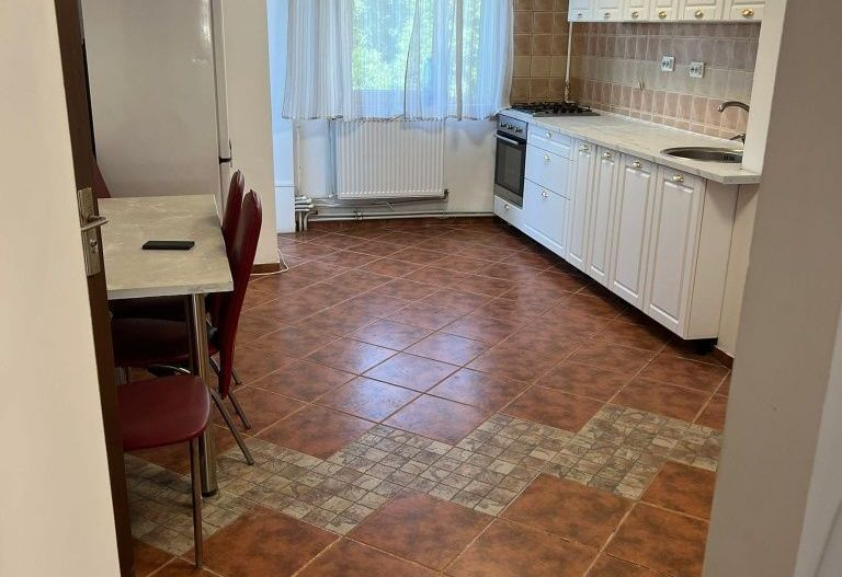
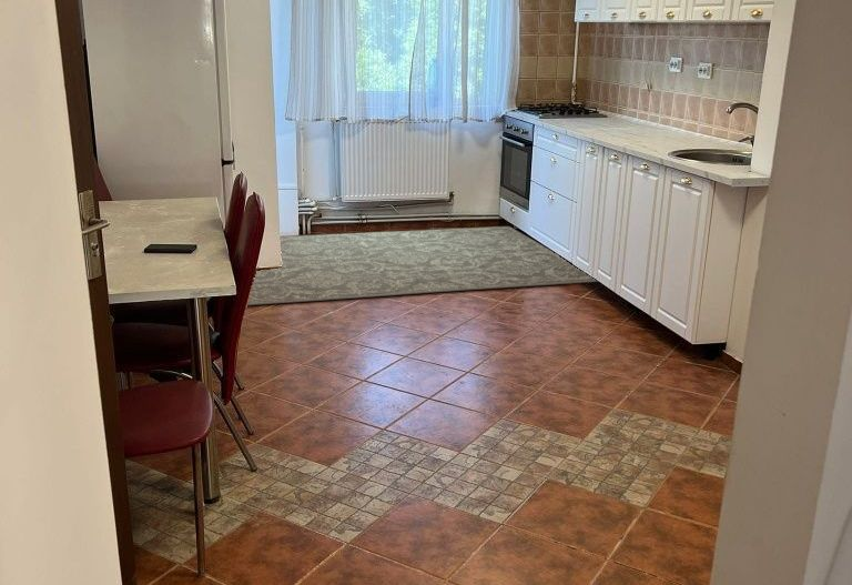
+ rug [246,225,598,306]
